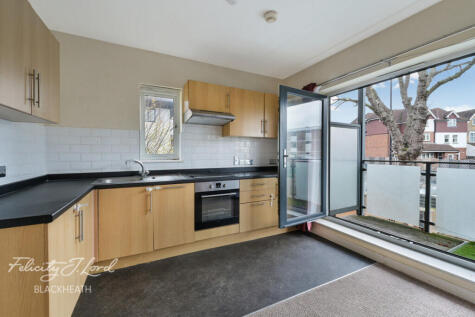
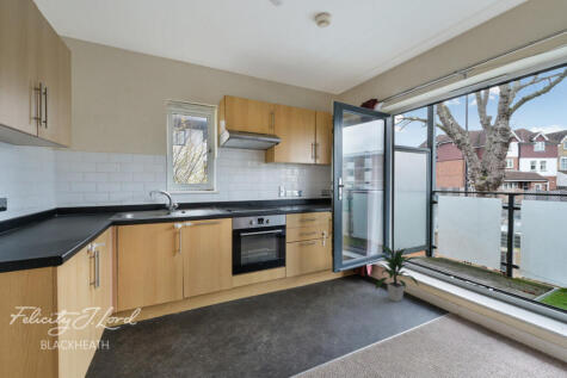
+ indoor plant [374,244,421,303]
